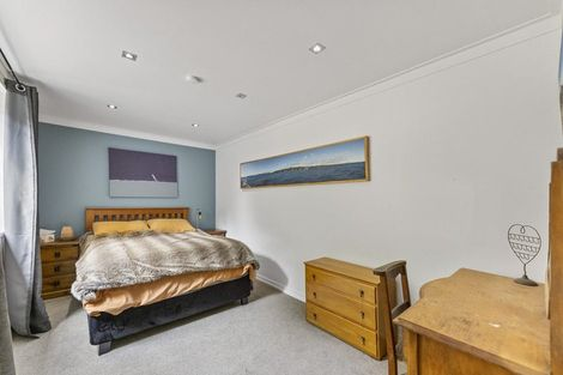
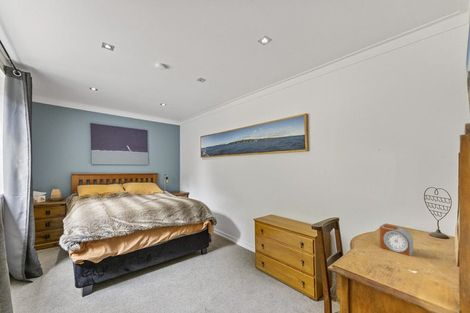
+ alarm clock [379,223,414,257]
